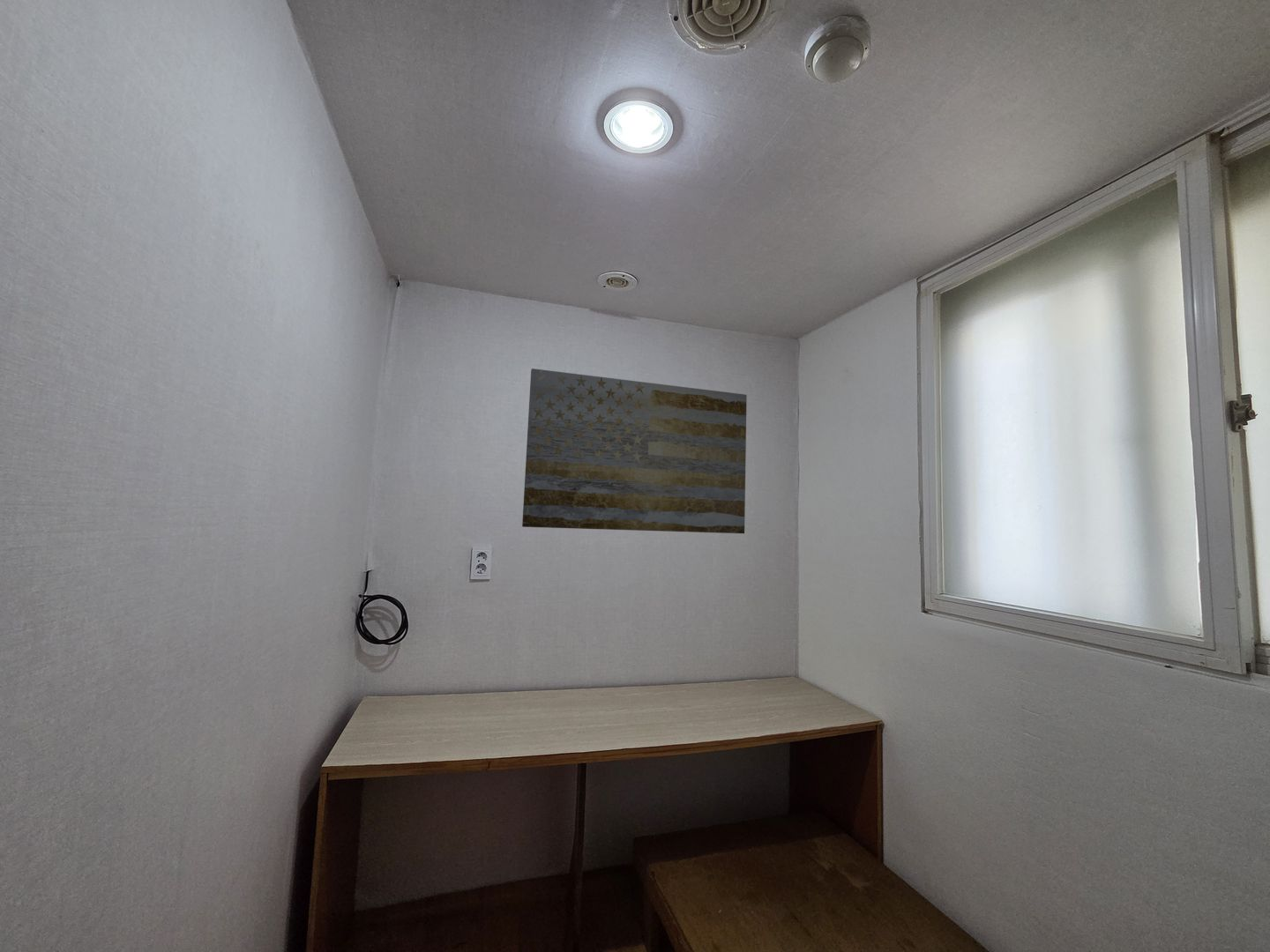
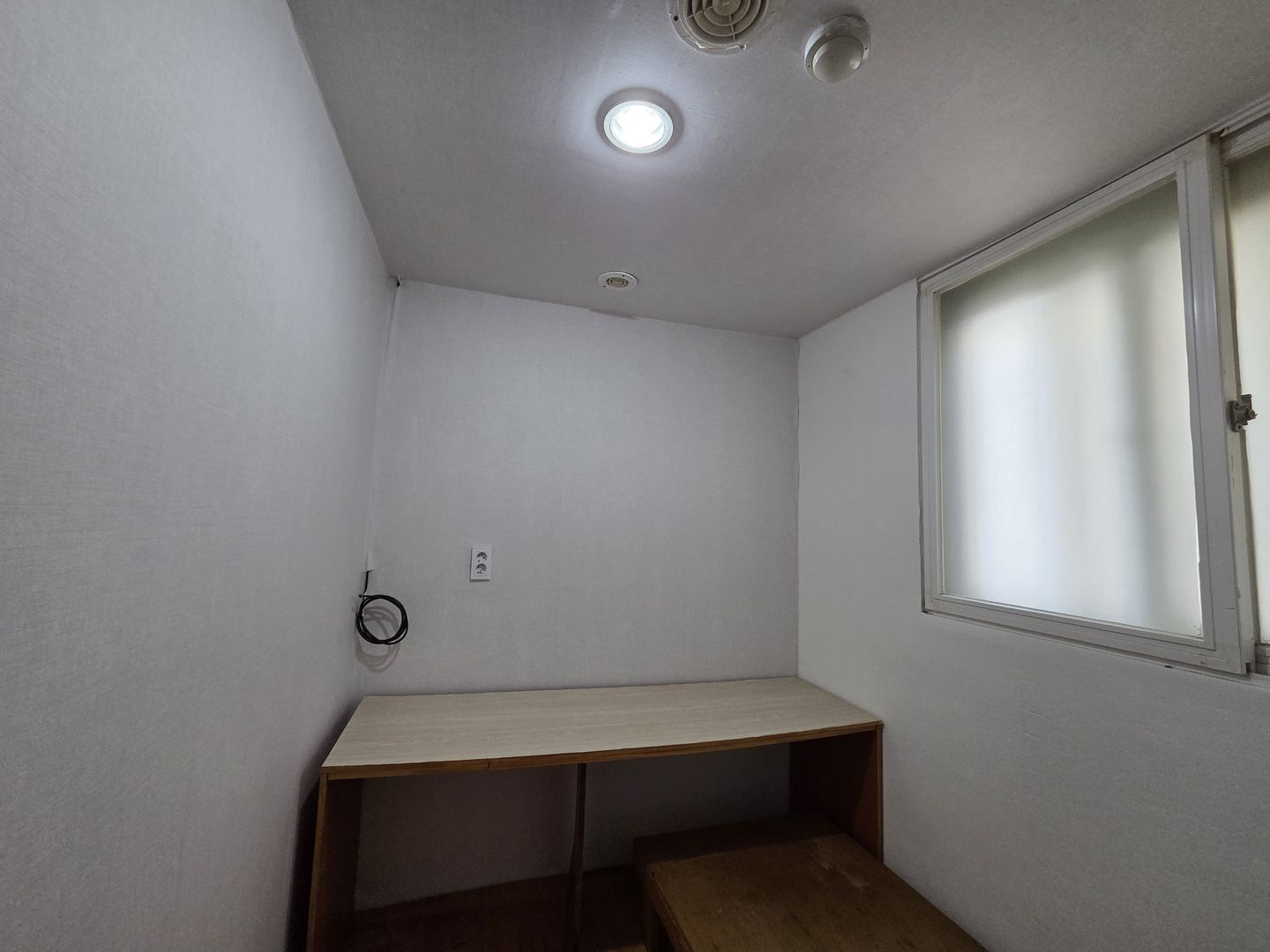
- wall art [521,368,748,534]
